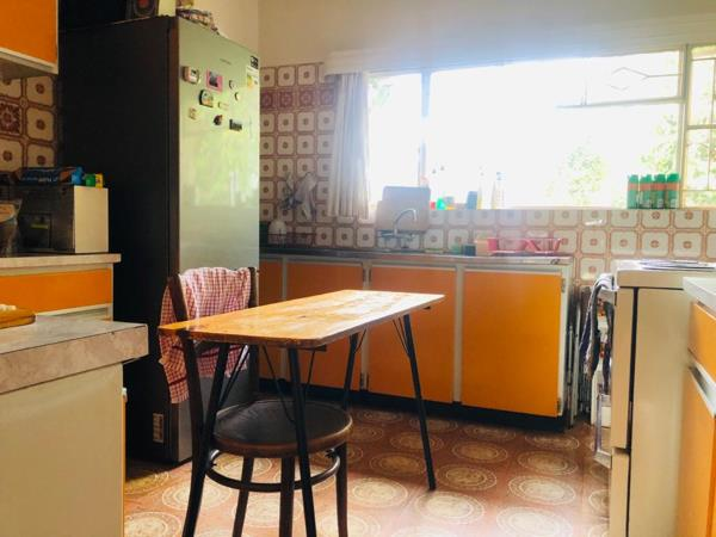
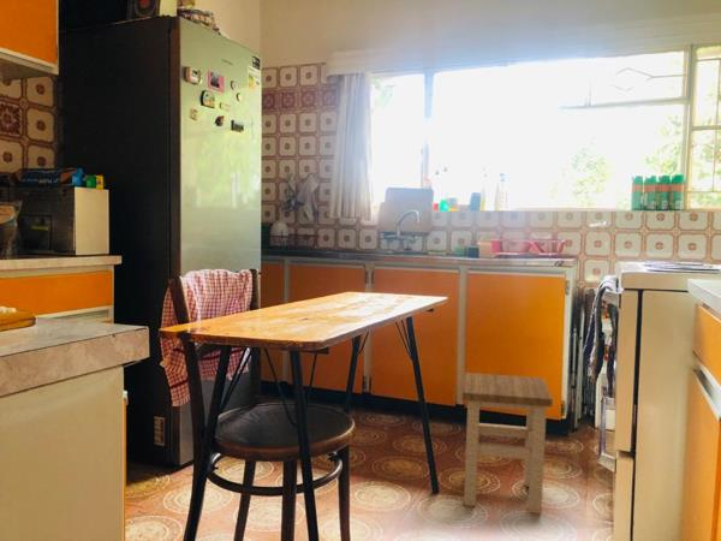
+ stool [461,371,554,515]
